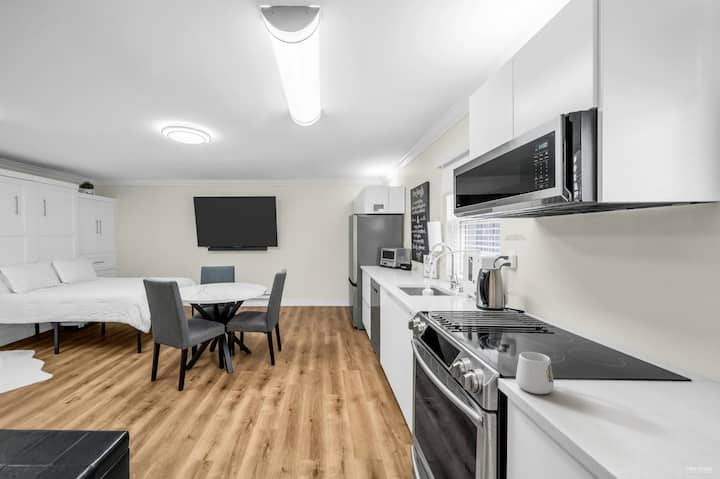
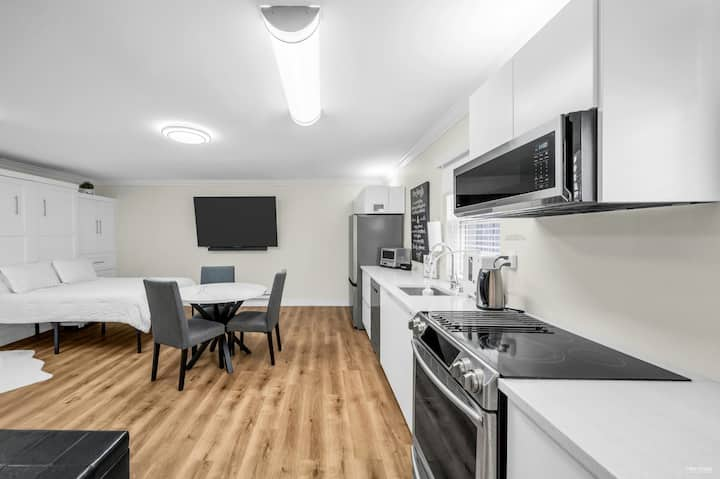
- mug [515,351,555,395]
